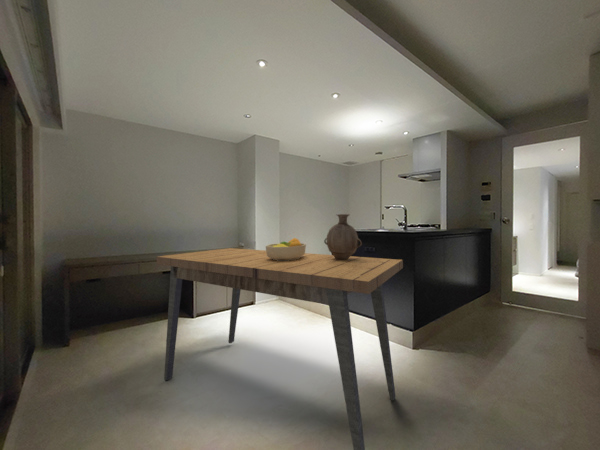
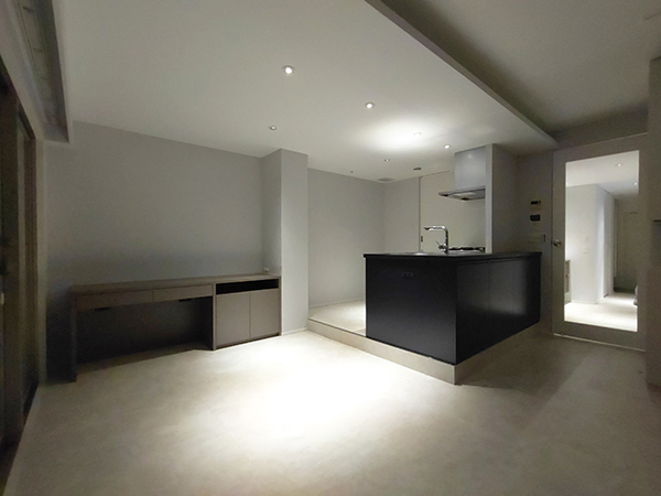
- vase [323,213,363,260]
- fruit bowl [265,237,307,261]
- dining table [155,247,404,450]
